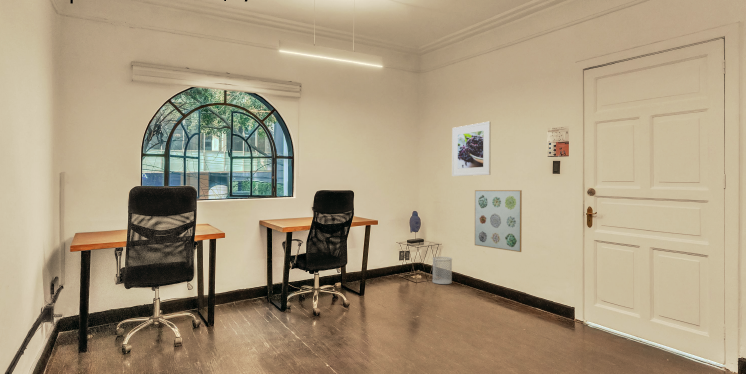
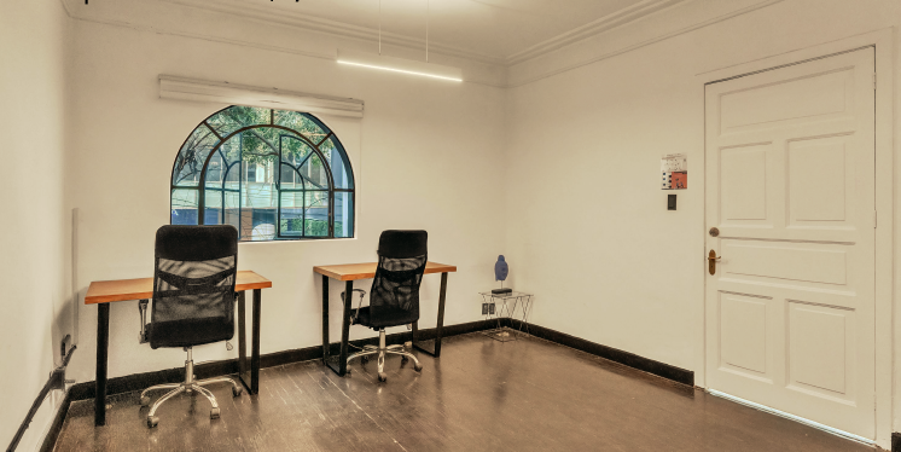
- wastebasket [431,256,453,285]
- wall art [474,189,523,253]
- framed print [451,121,492,177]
